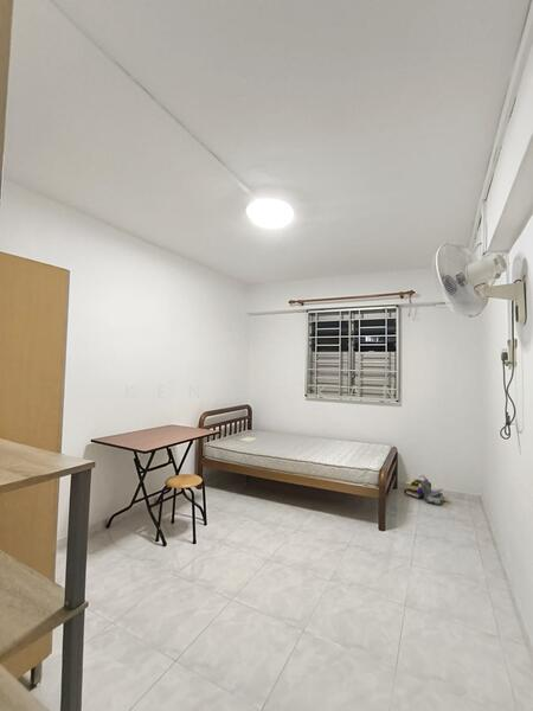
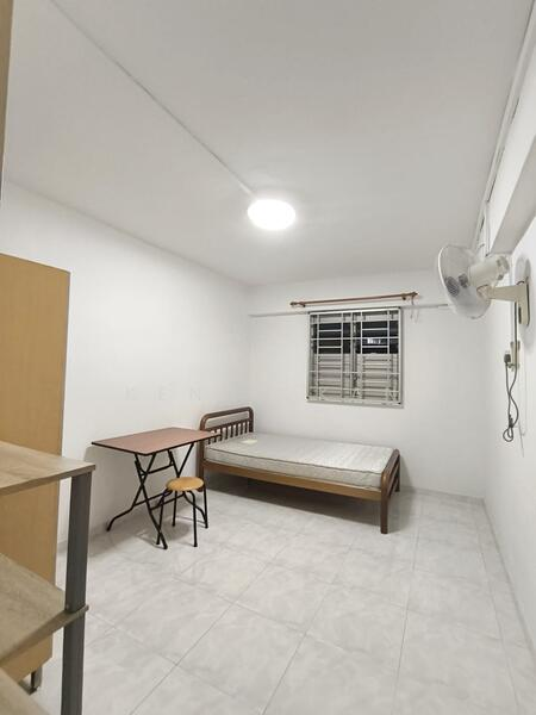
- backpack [403,474,451,506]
